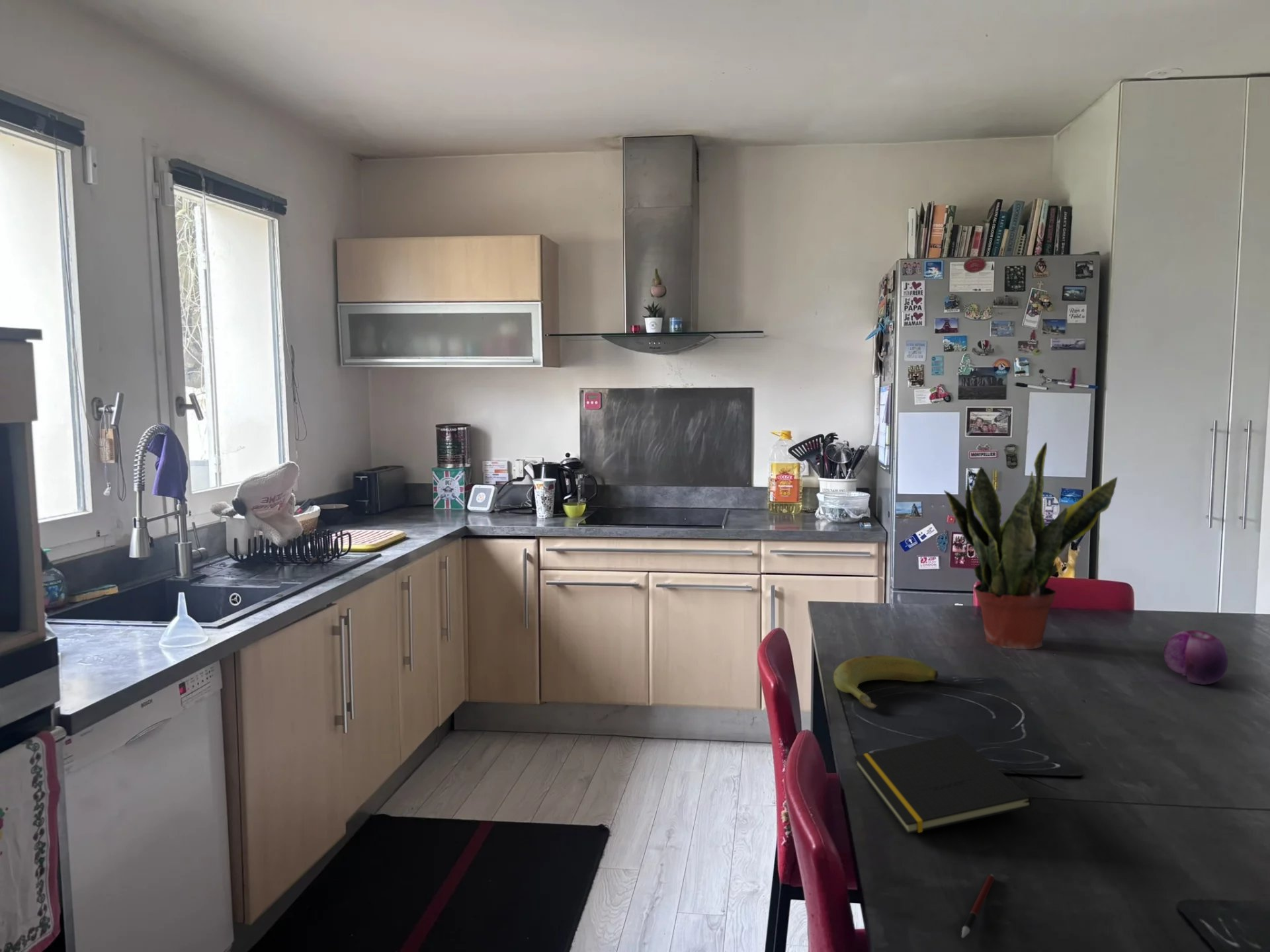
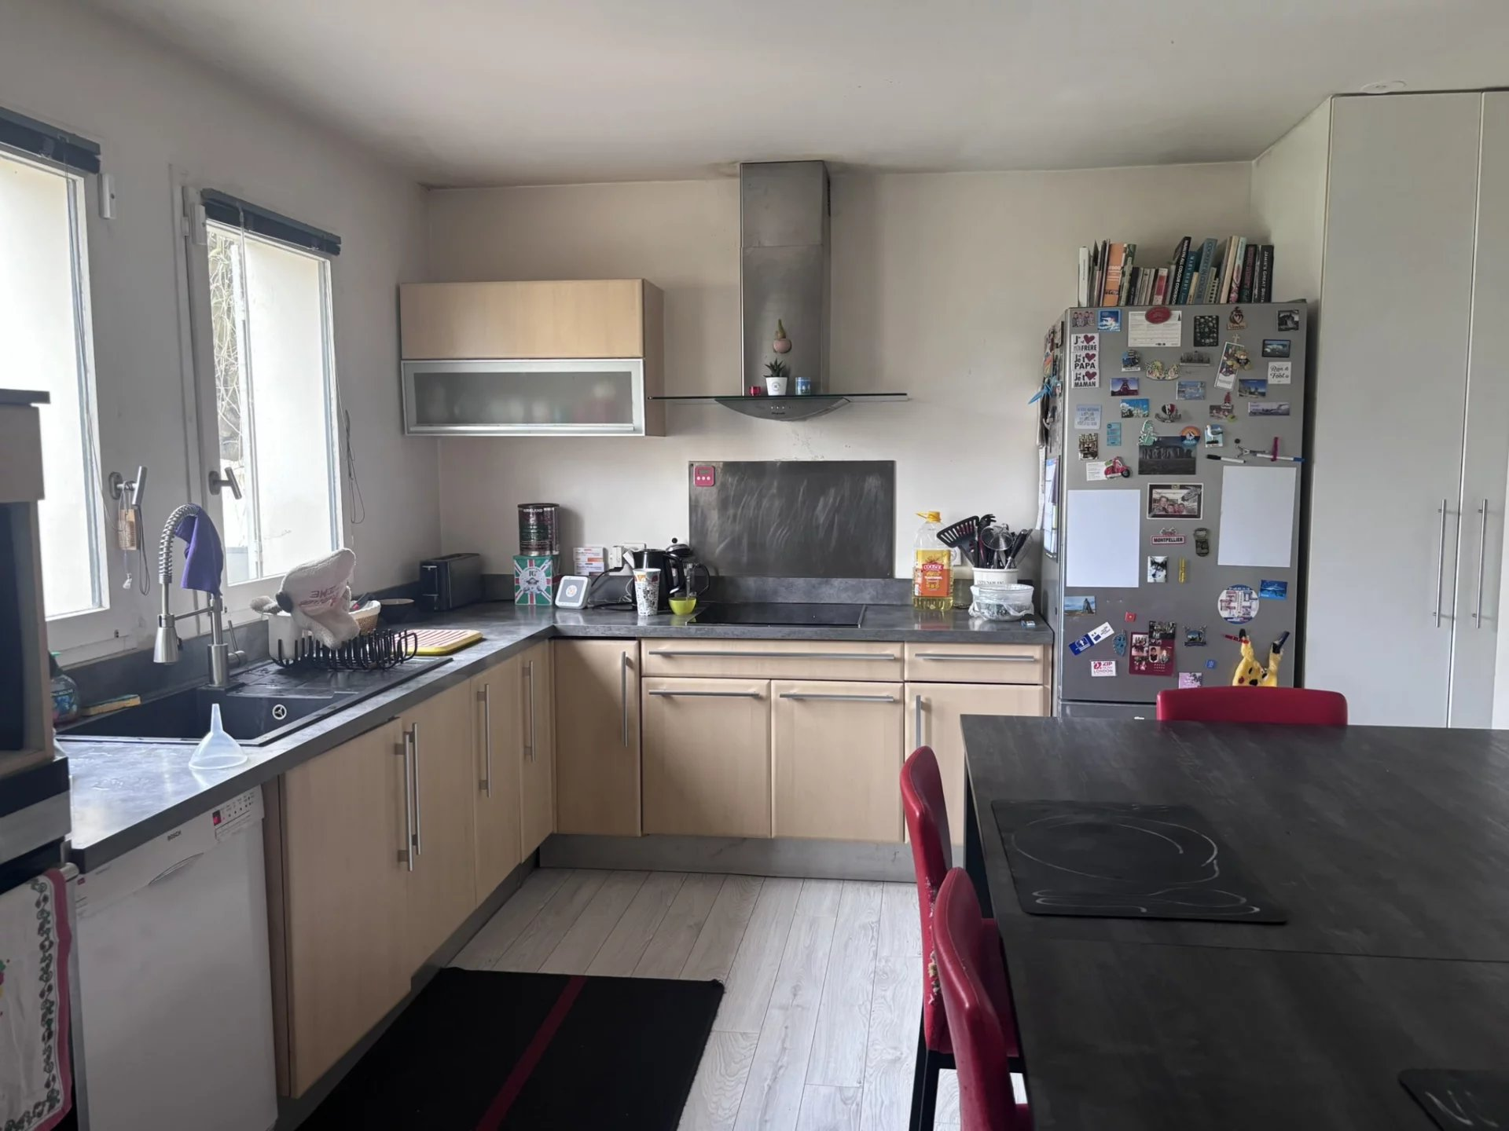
- banana [833,654,939,710]
- potted plant [943,442,1118,650]
- fruit [1163,629,1228,686]
- pen [961,874,995,939]
- notepad [853,733,1033,835]
